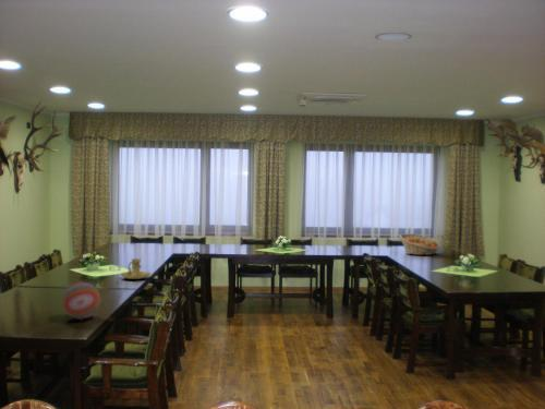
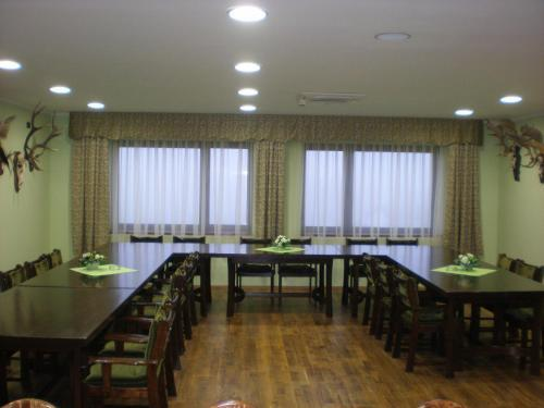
- fruit basket [398,232,441,256]
- candle holder [120,257,152,280]
- decorative ball [61,281,101,321]
